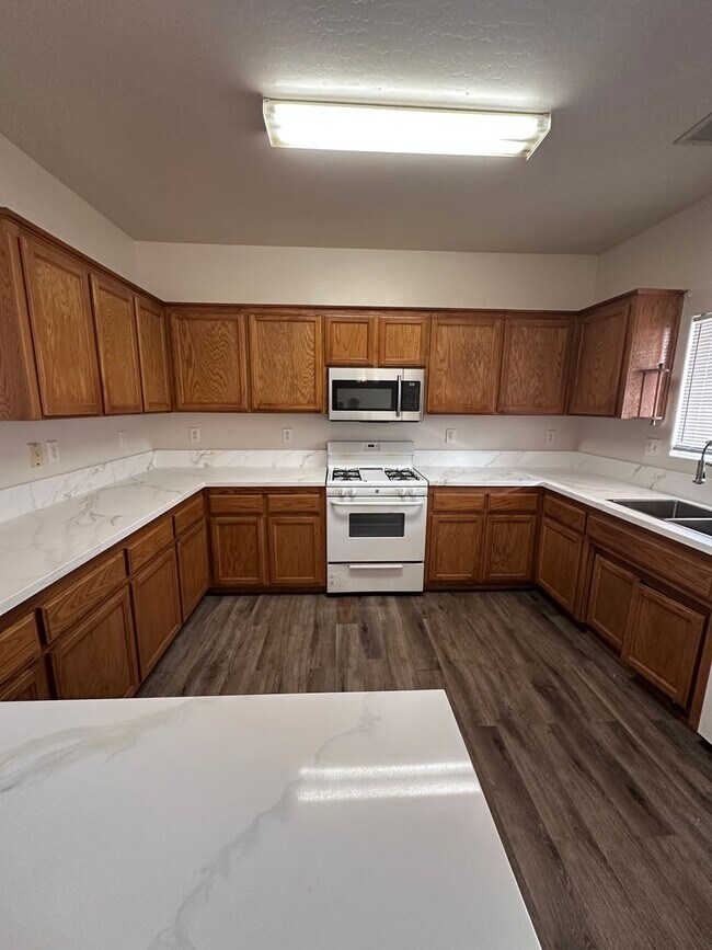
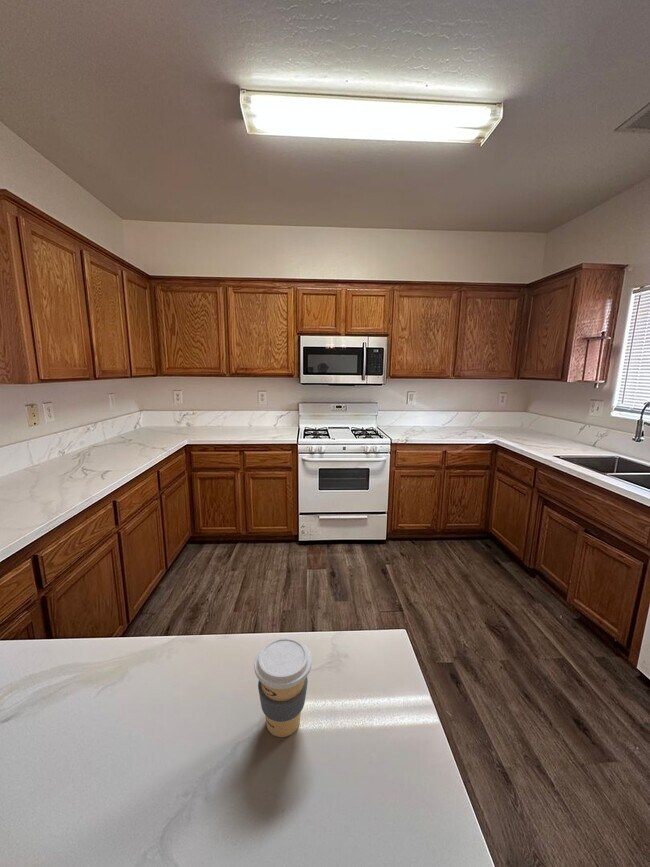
+ coffee cup [253,637,313,738]
